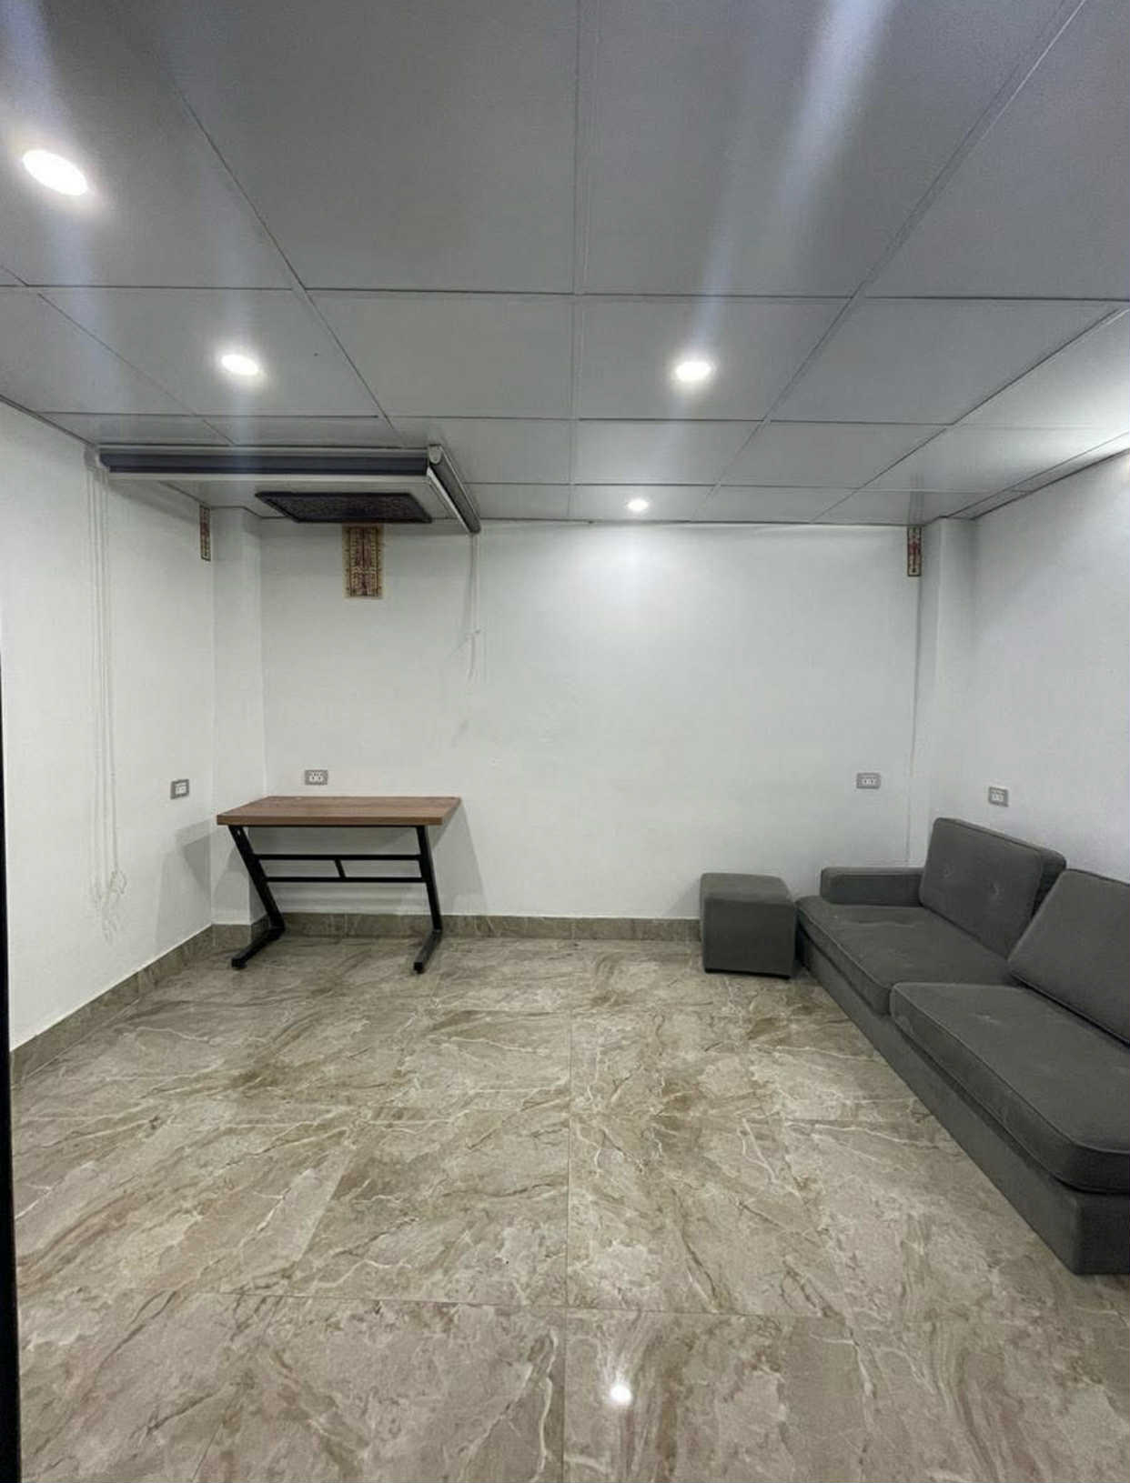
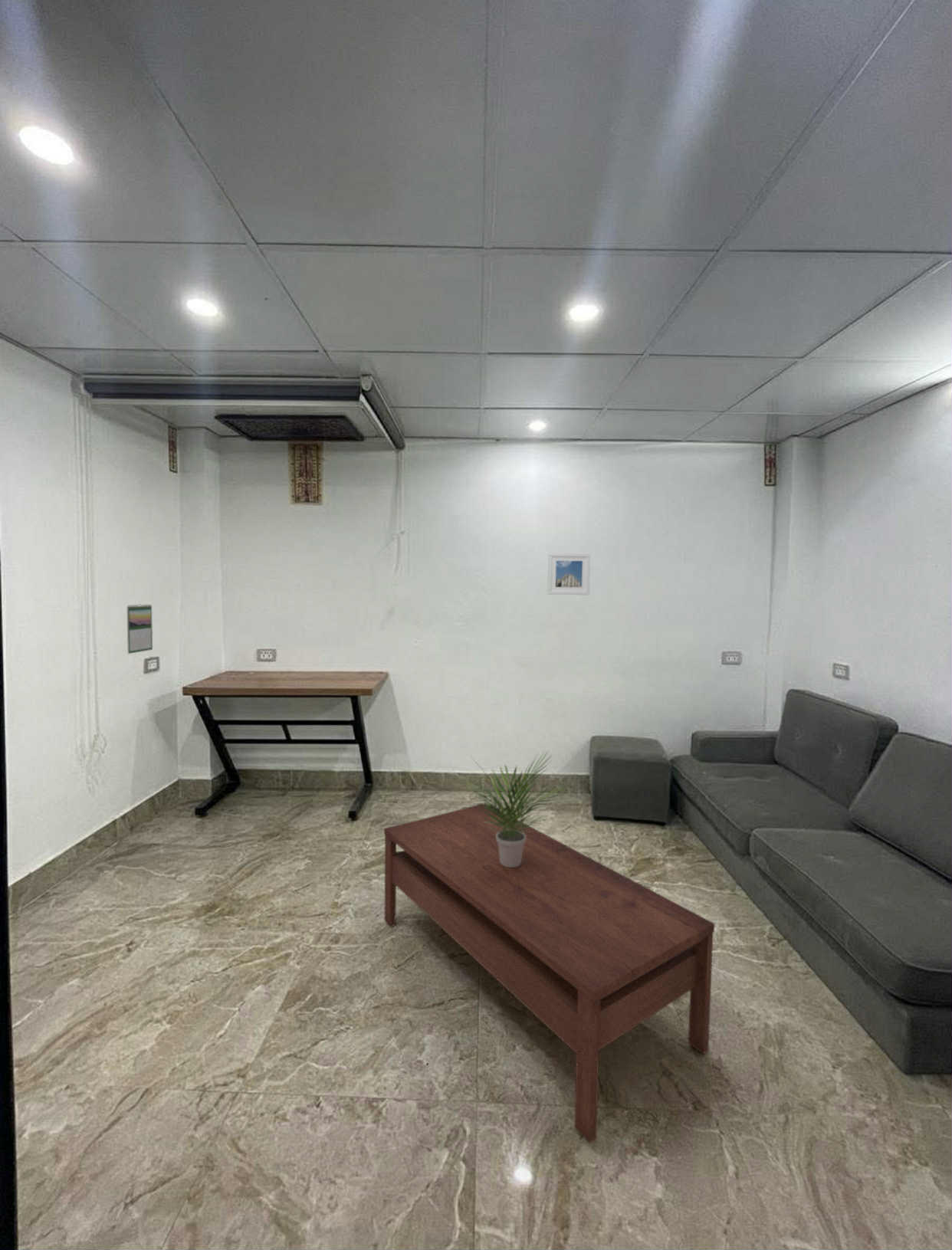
+ coffee table [383,802,715,1144]
+ calendar [126,603,153,655]
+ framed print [547,553,591,595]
+ potted plant [462,750,566,868]
